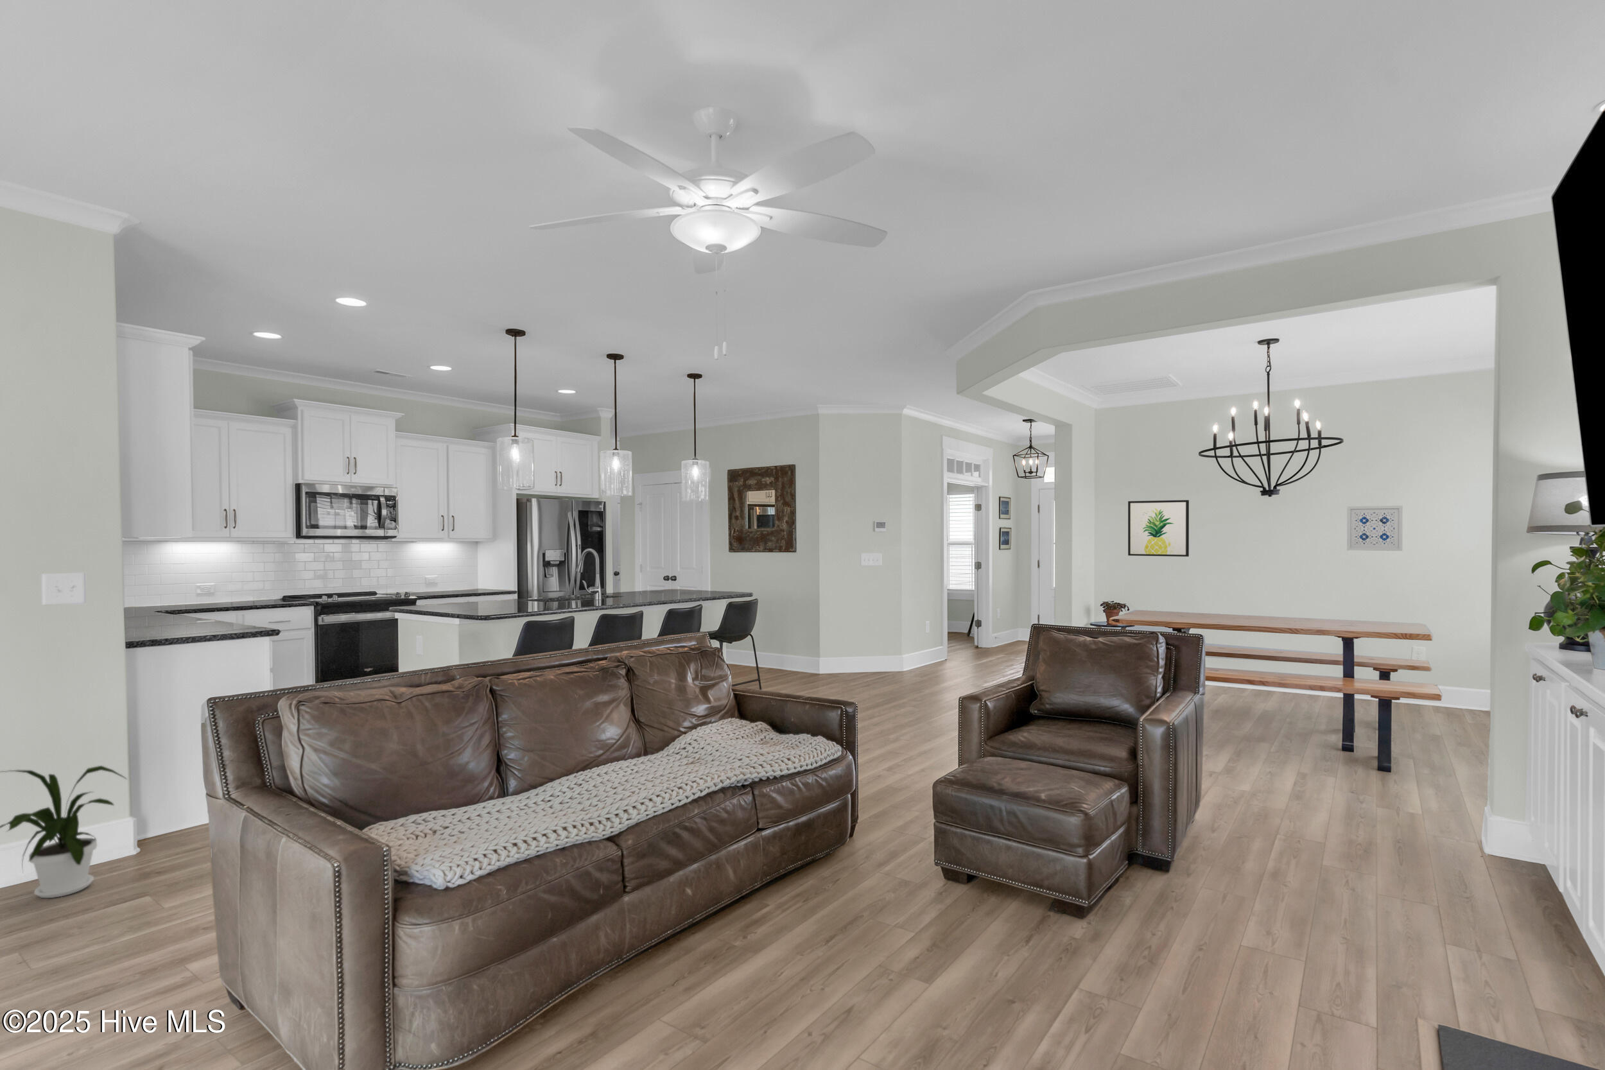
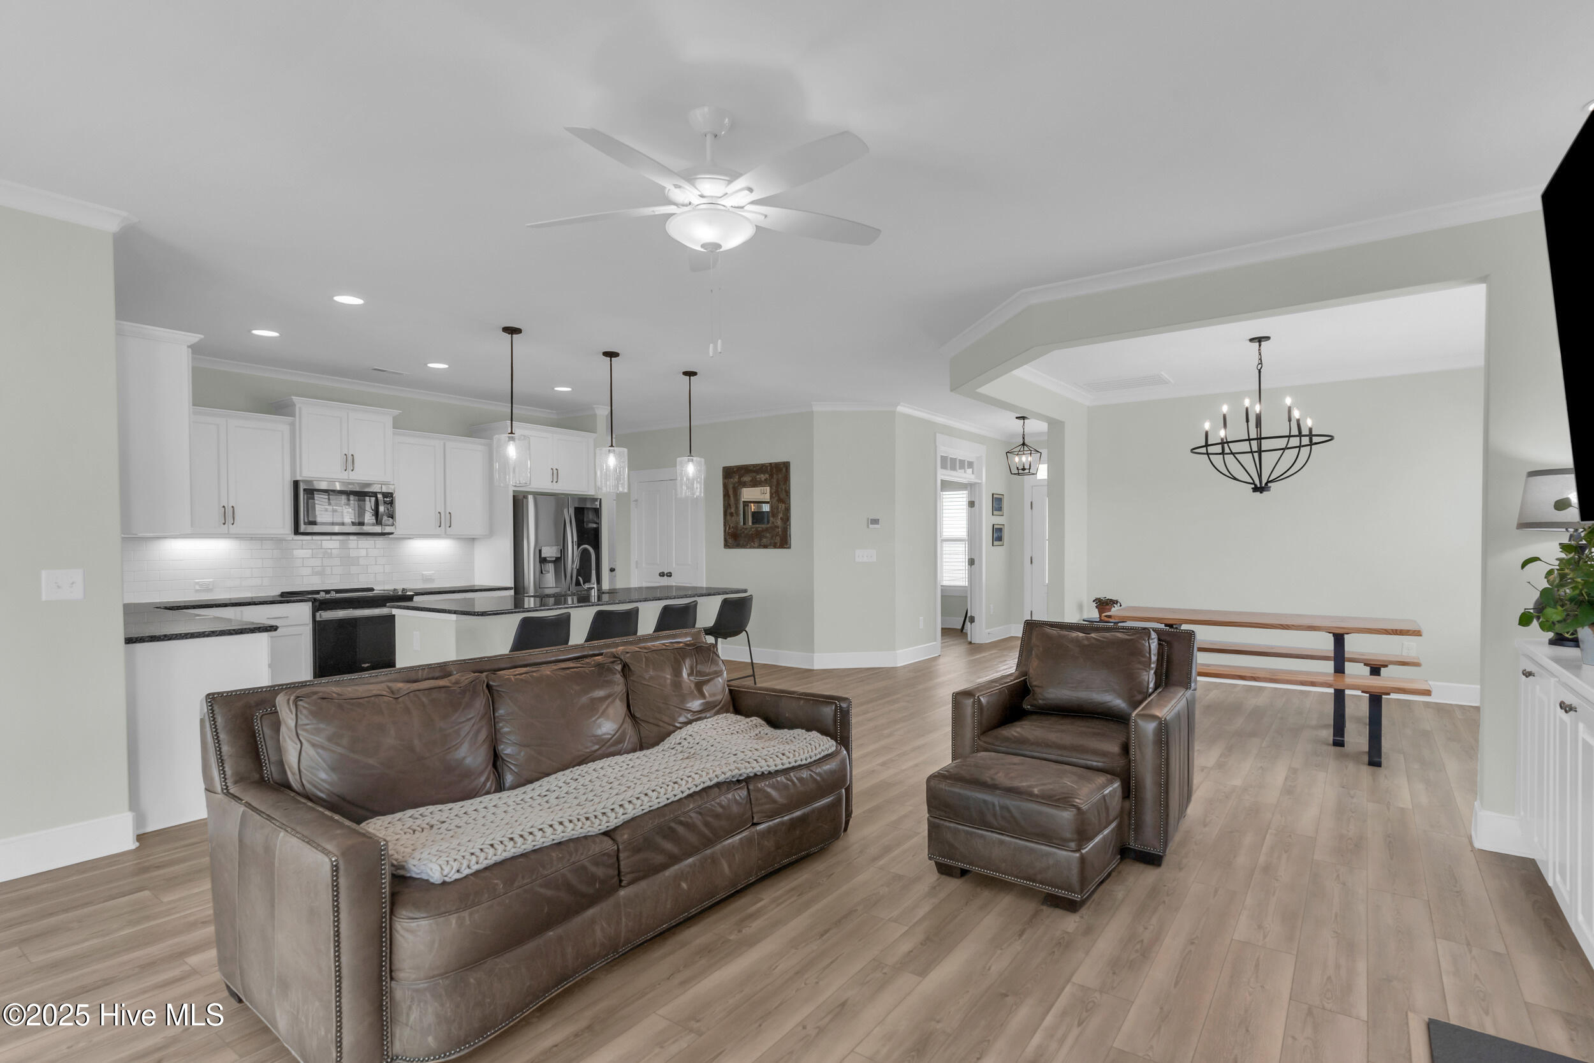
- wall art [1127,499,1189,558]
- house plant [0,765,129,898]
- wall art [1346,505,1403,552]
